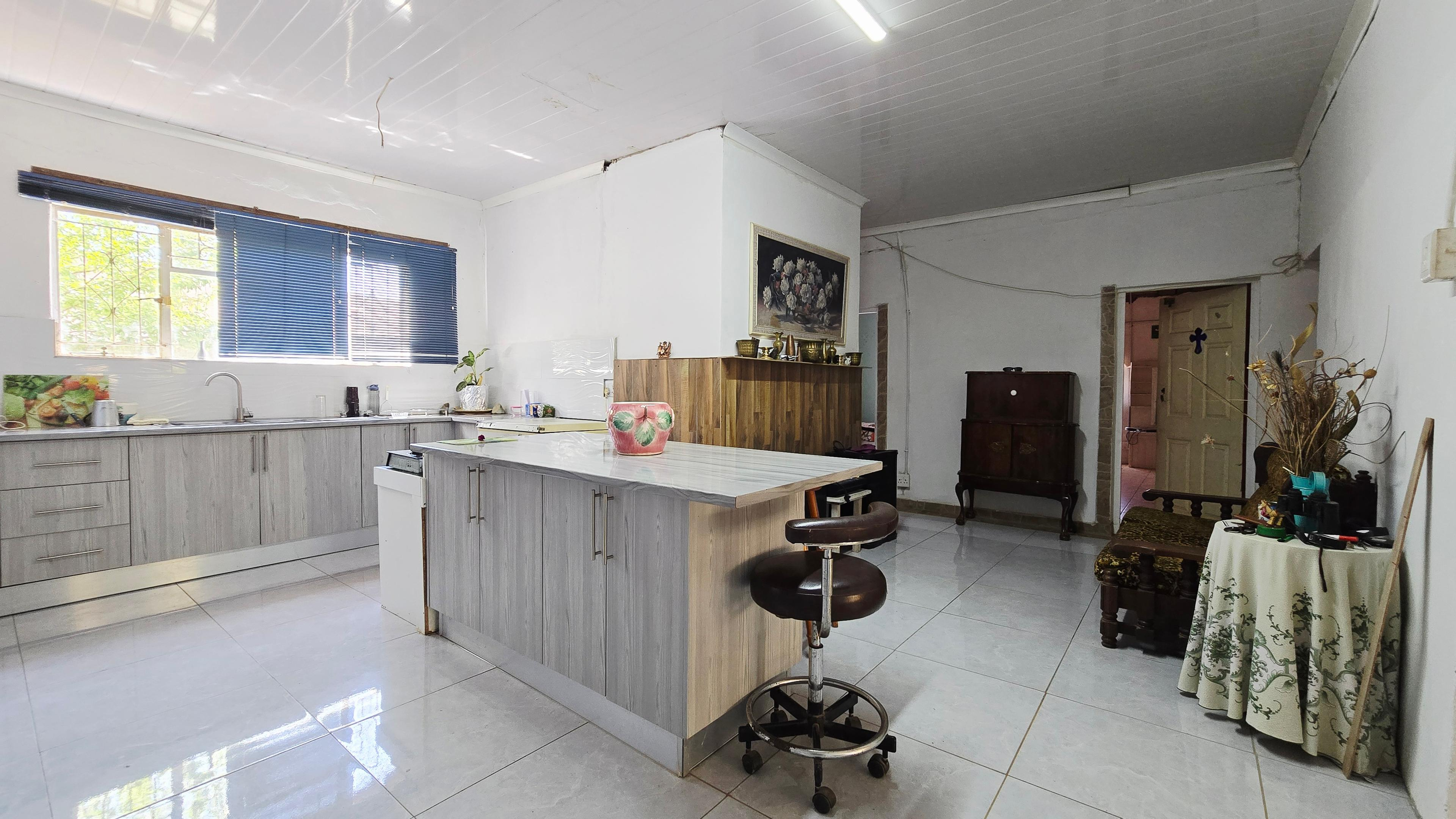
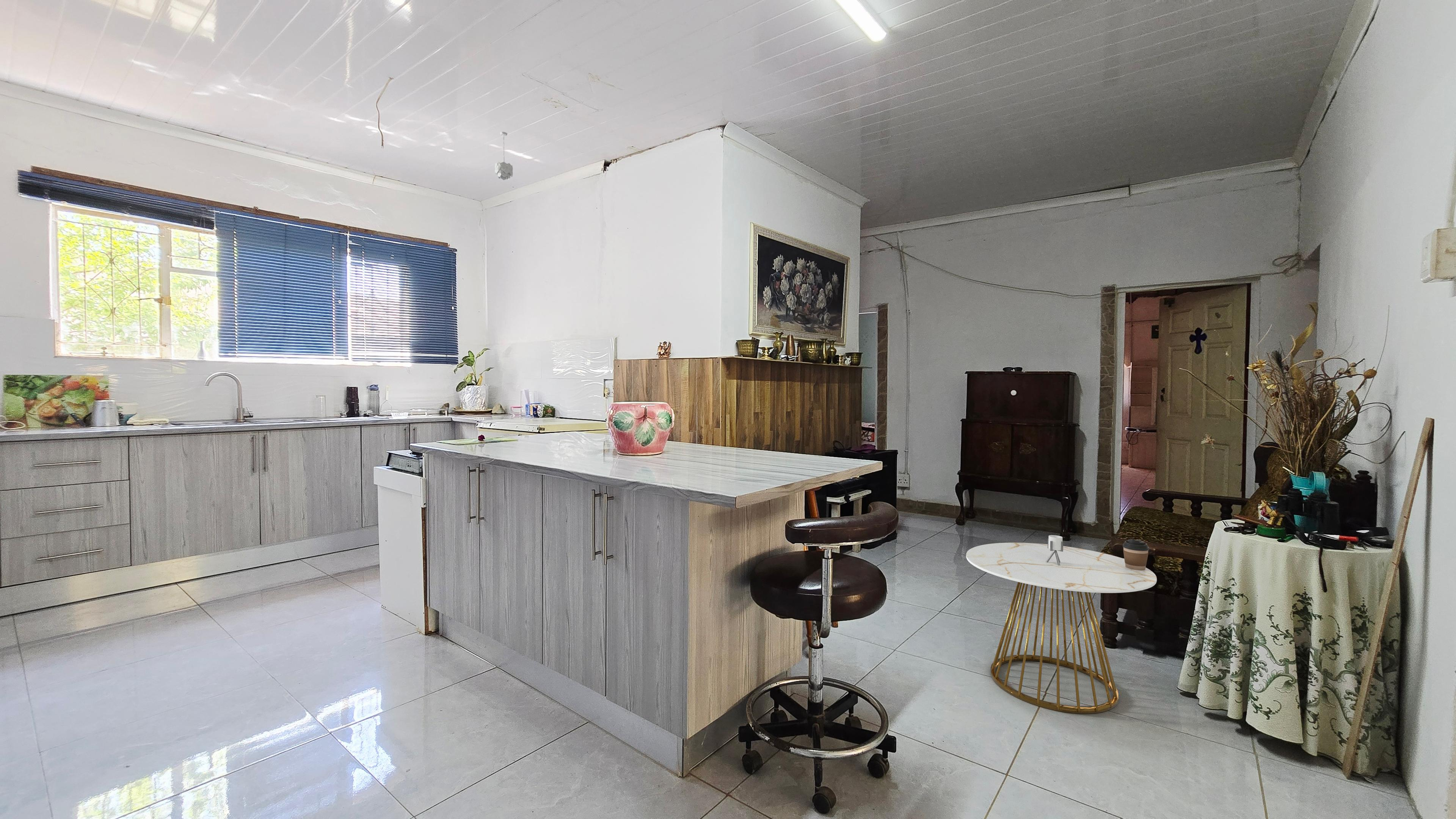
+ coffee cup [1122,539,1150,570]
+ pendant light [495,132,513,180]
+ side table [966,535,1157,714]
